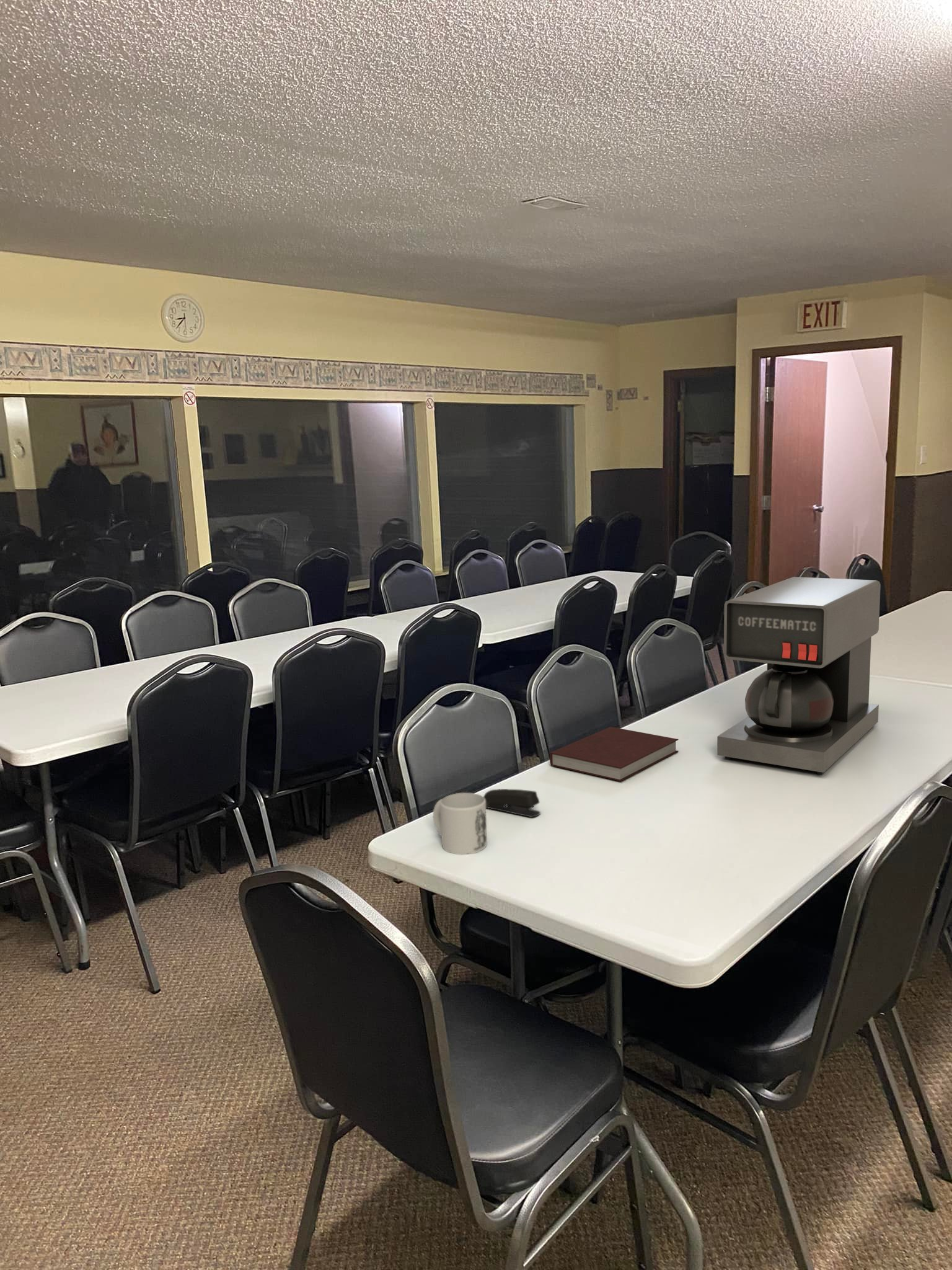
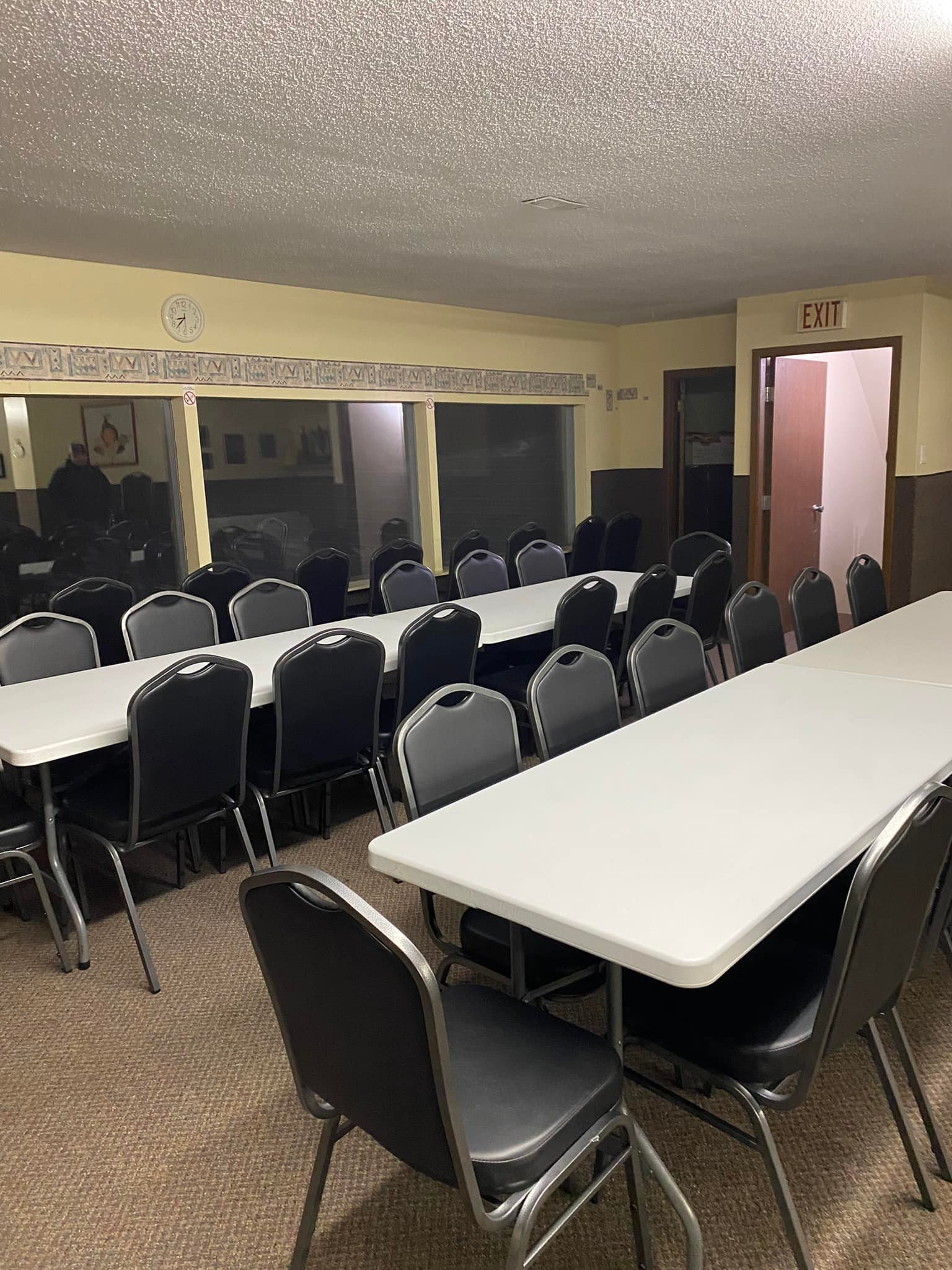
- notebook [549,726,679,782]
- coffee maker [716,576,881,776]
- stapler [483,788,541,818]
- mug [433,792,488,855]
